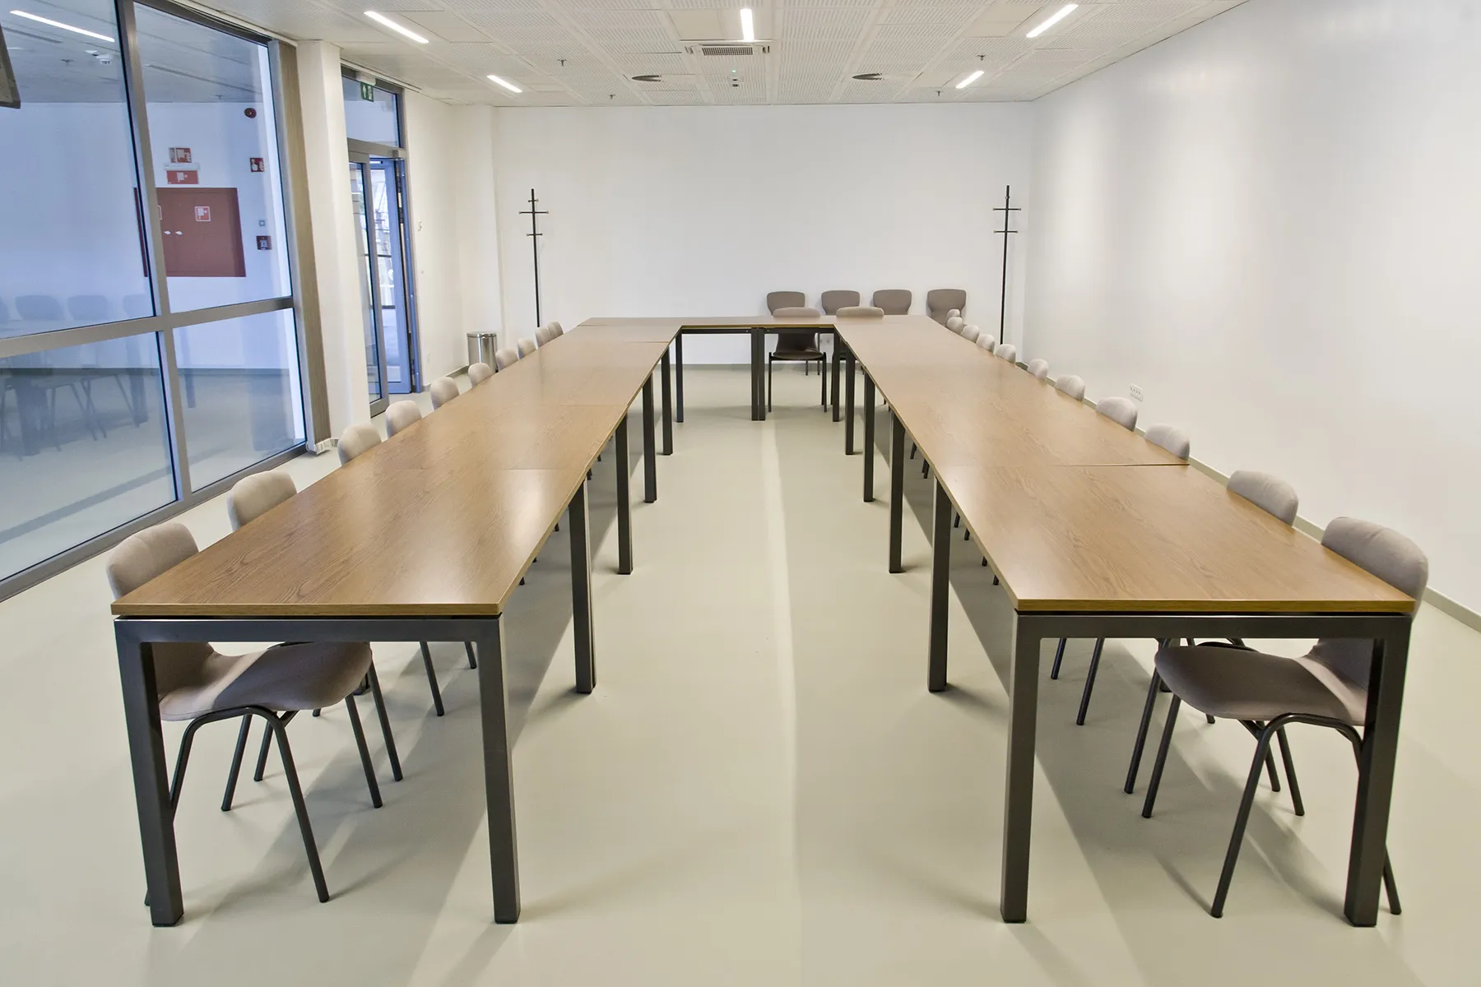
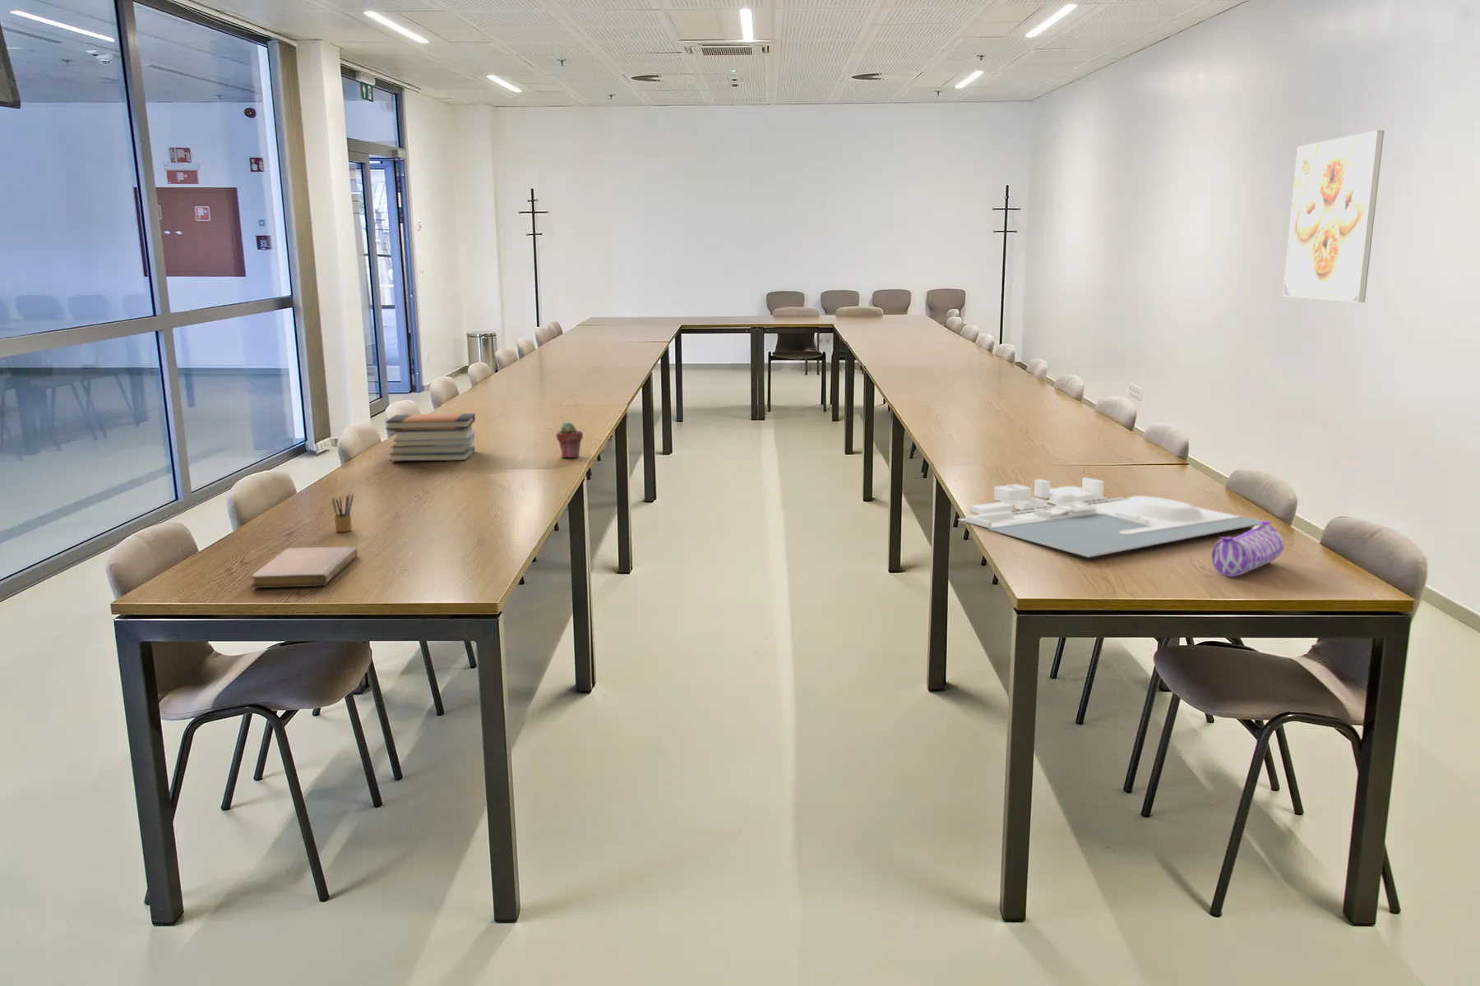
+ notebook [249,547,359,589]
+ architectural model [958,476,1264,559]
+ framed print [1282,130,1384,304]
+ book stack [384,413,476,462]
+ potted succulent [555,421,584,459]
+ pencil case [1211,521,1285,578]
+ pencil box [331,491,355,533]
